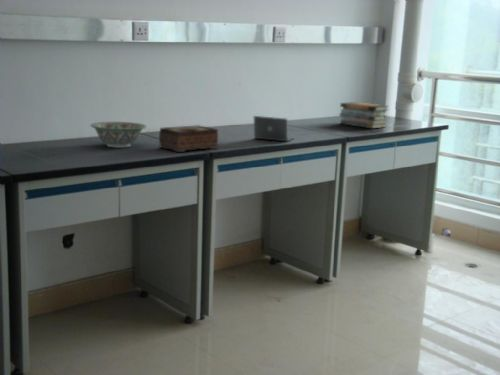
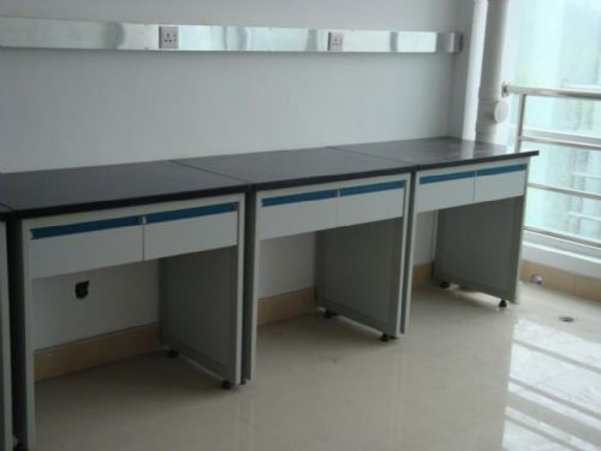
- tissue box [158,124,219,153]
- laptop [253,115,295,142]
- book stack [339,101,390,129]
- decorative bowl [89,121,147,149]
